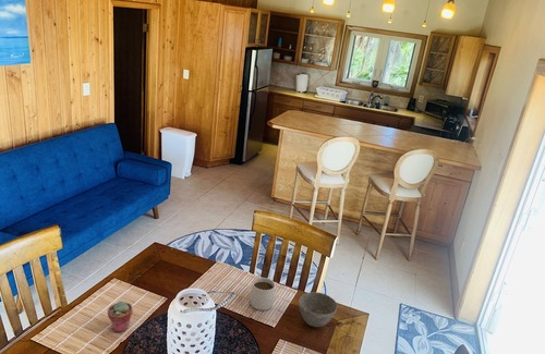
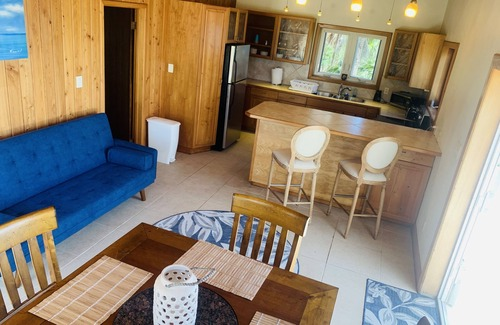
- bowl [298,291,338,328]
- mug [250,277,276,312]
- potted succulent [107,301,134,333]
